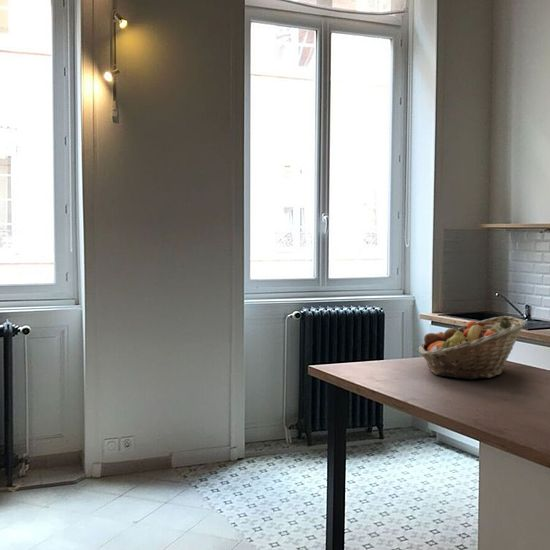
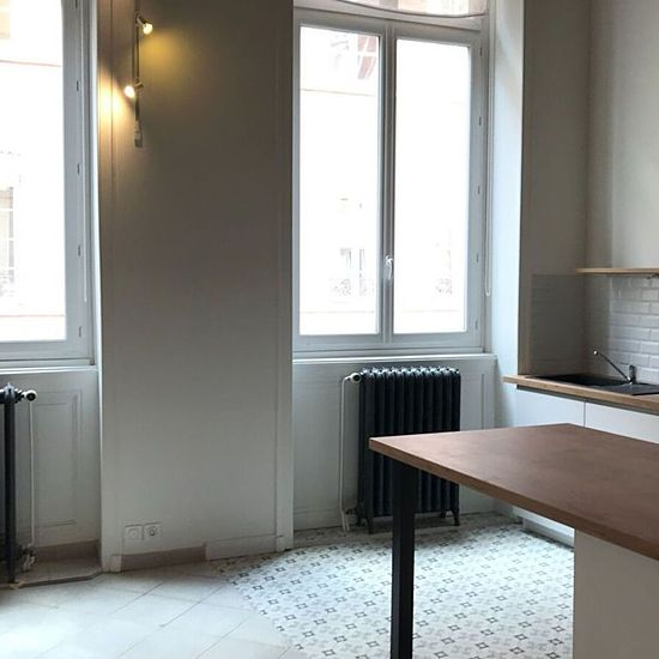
- fruit basket [418,315,528,380]
